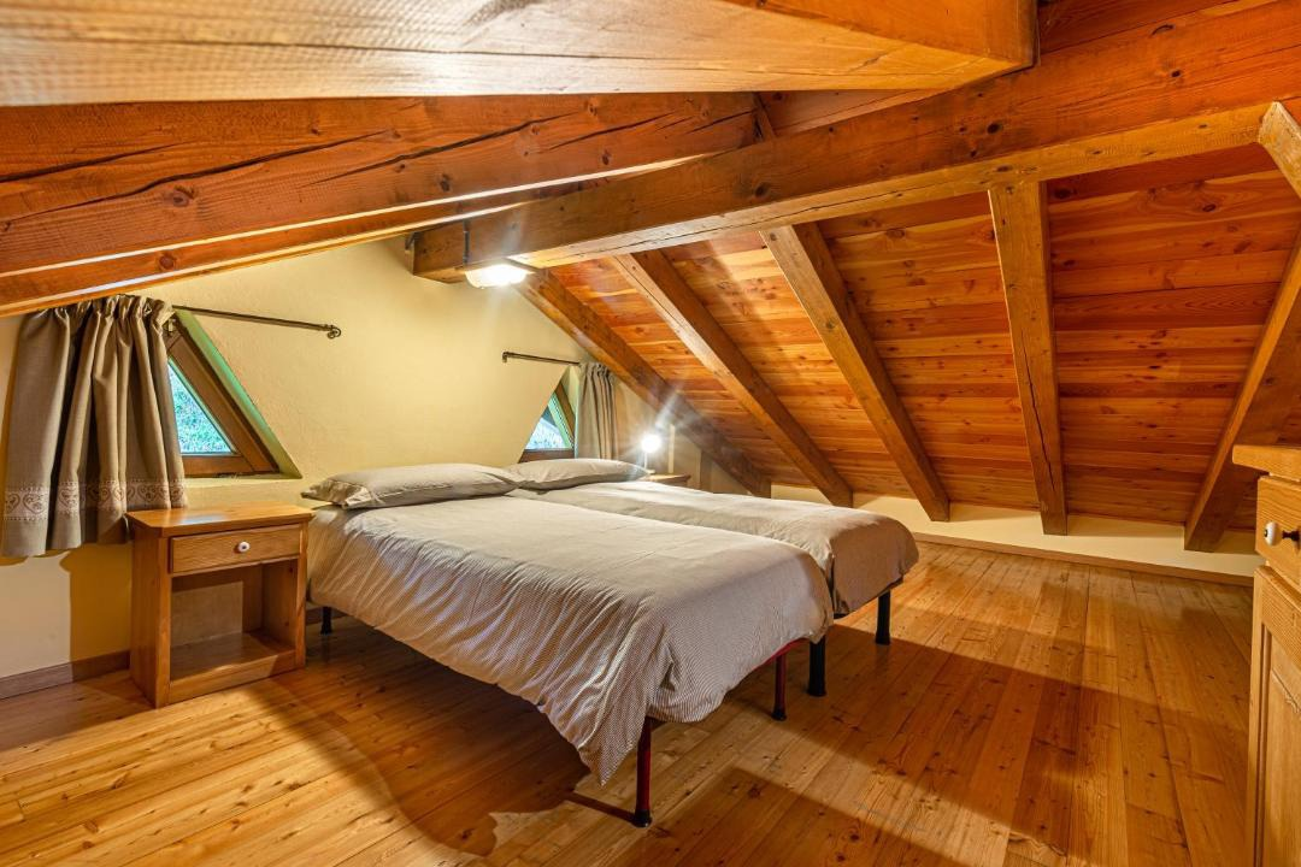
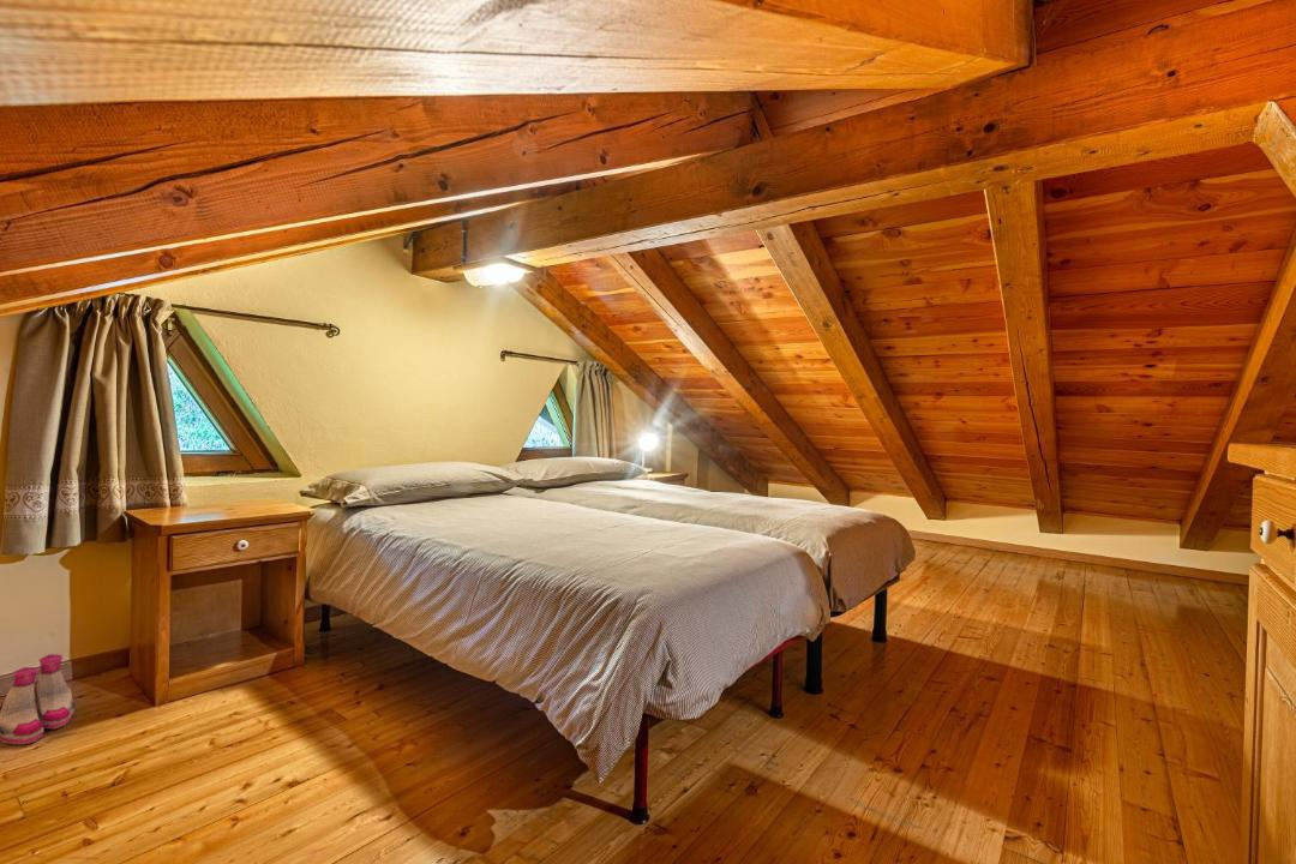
+ boots [0,653,76,745]
